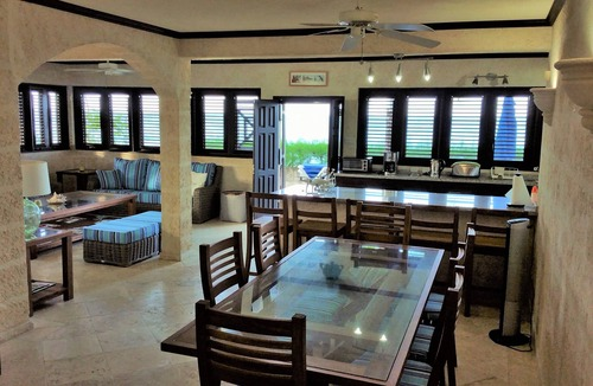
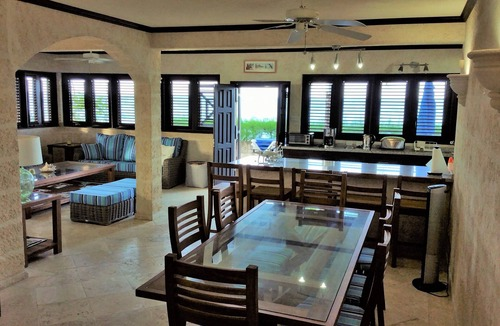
- teapot [319,259,345,281]
